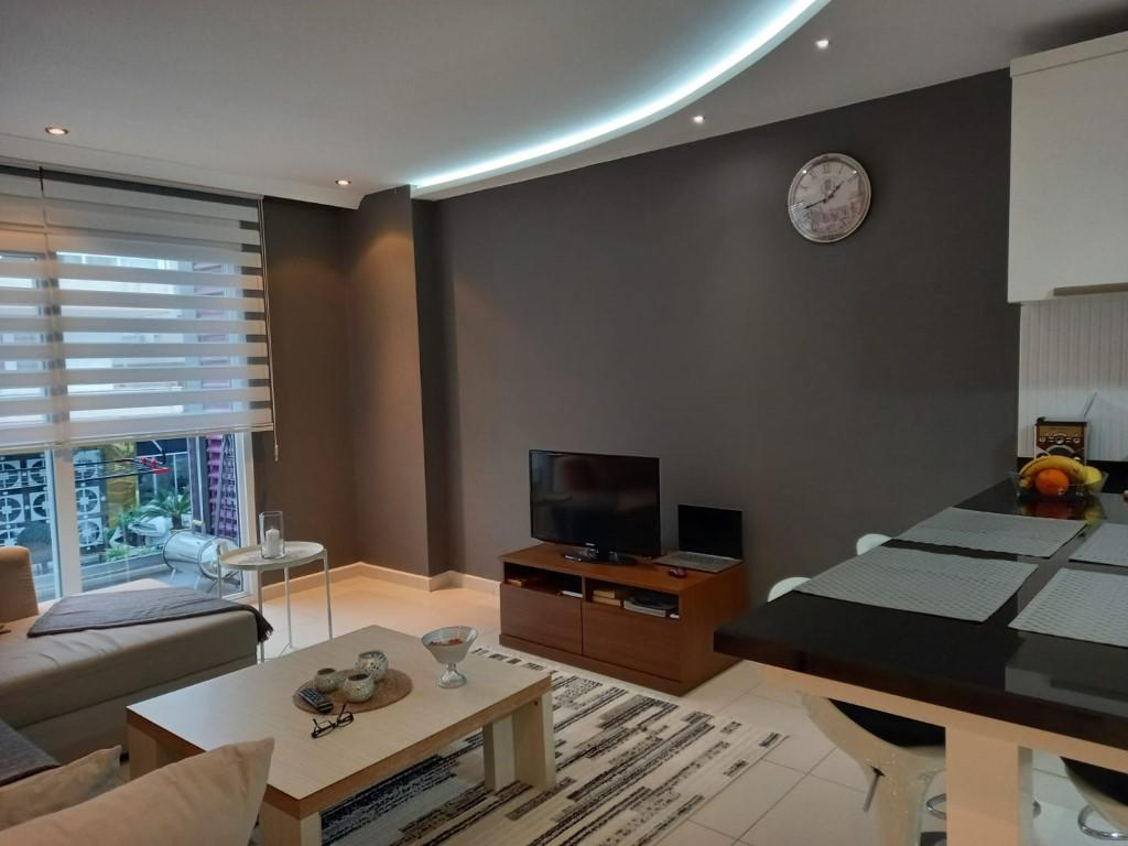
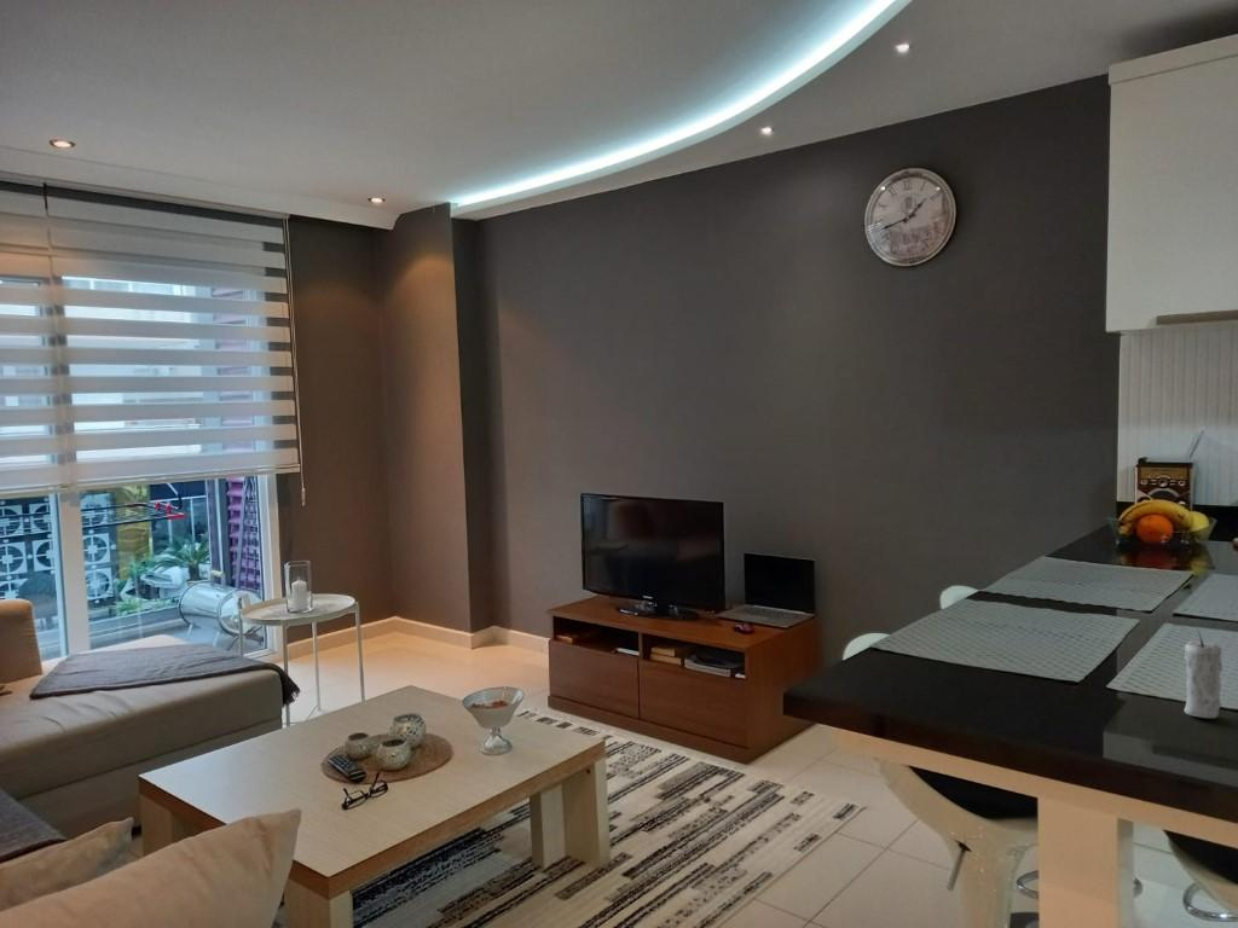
+ candle [1182,628,1223,719]
